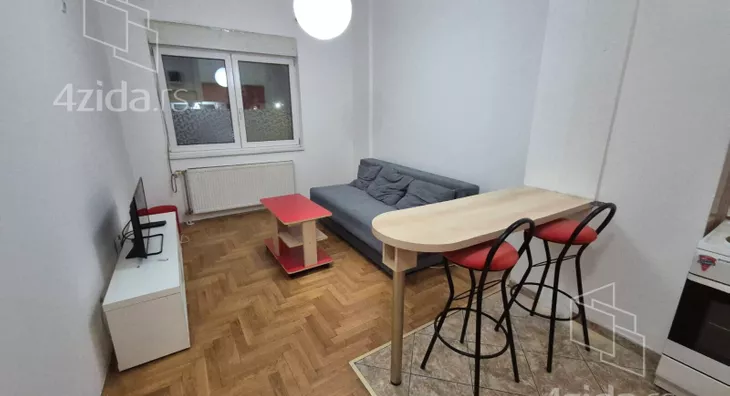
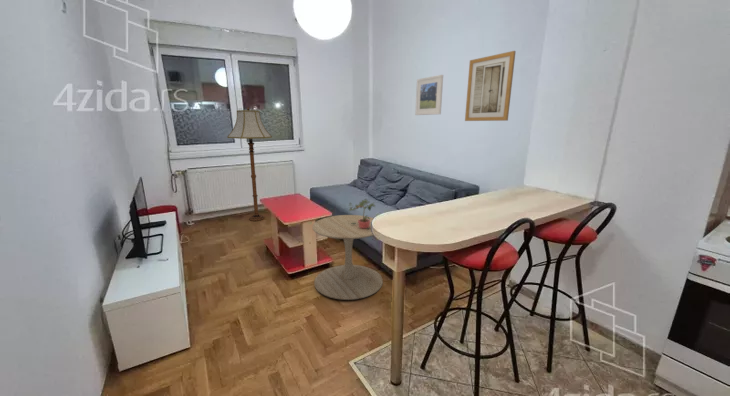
+ floor lamp [226,106,273,222]
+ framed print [414,74,444,116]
+ wall art [464,50,517,122]
+ potted plant [348,198,377,229]
+ side table [311,214,384,301]
